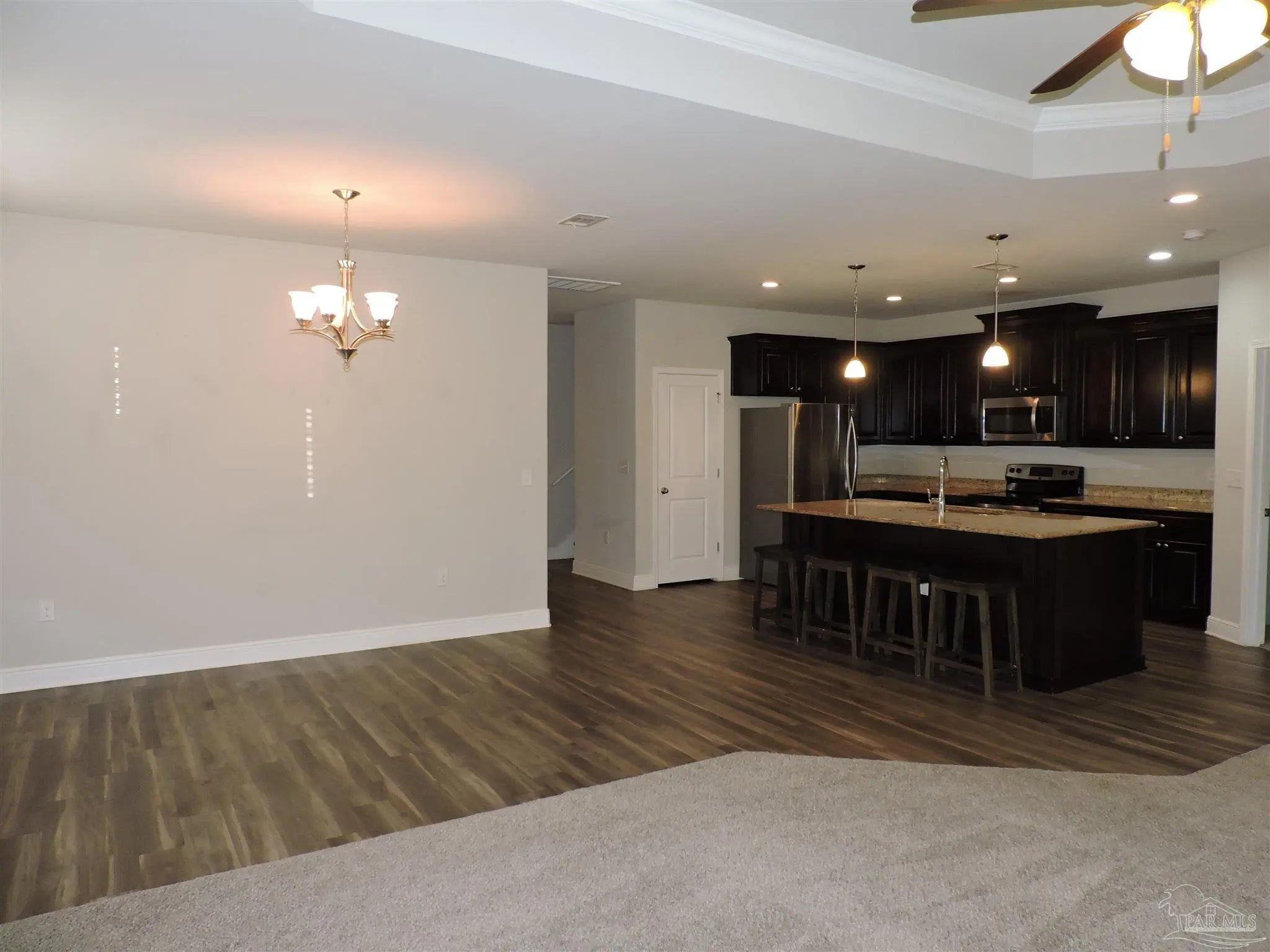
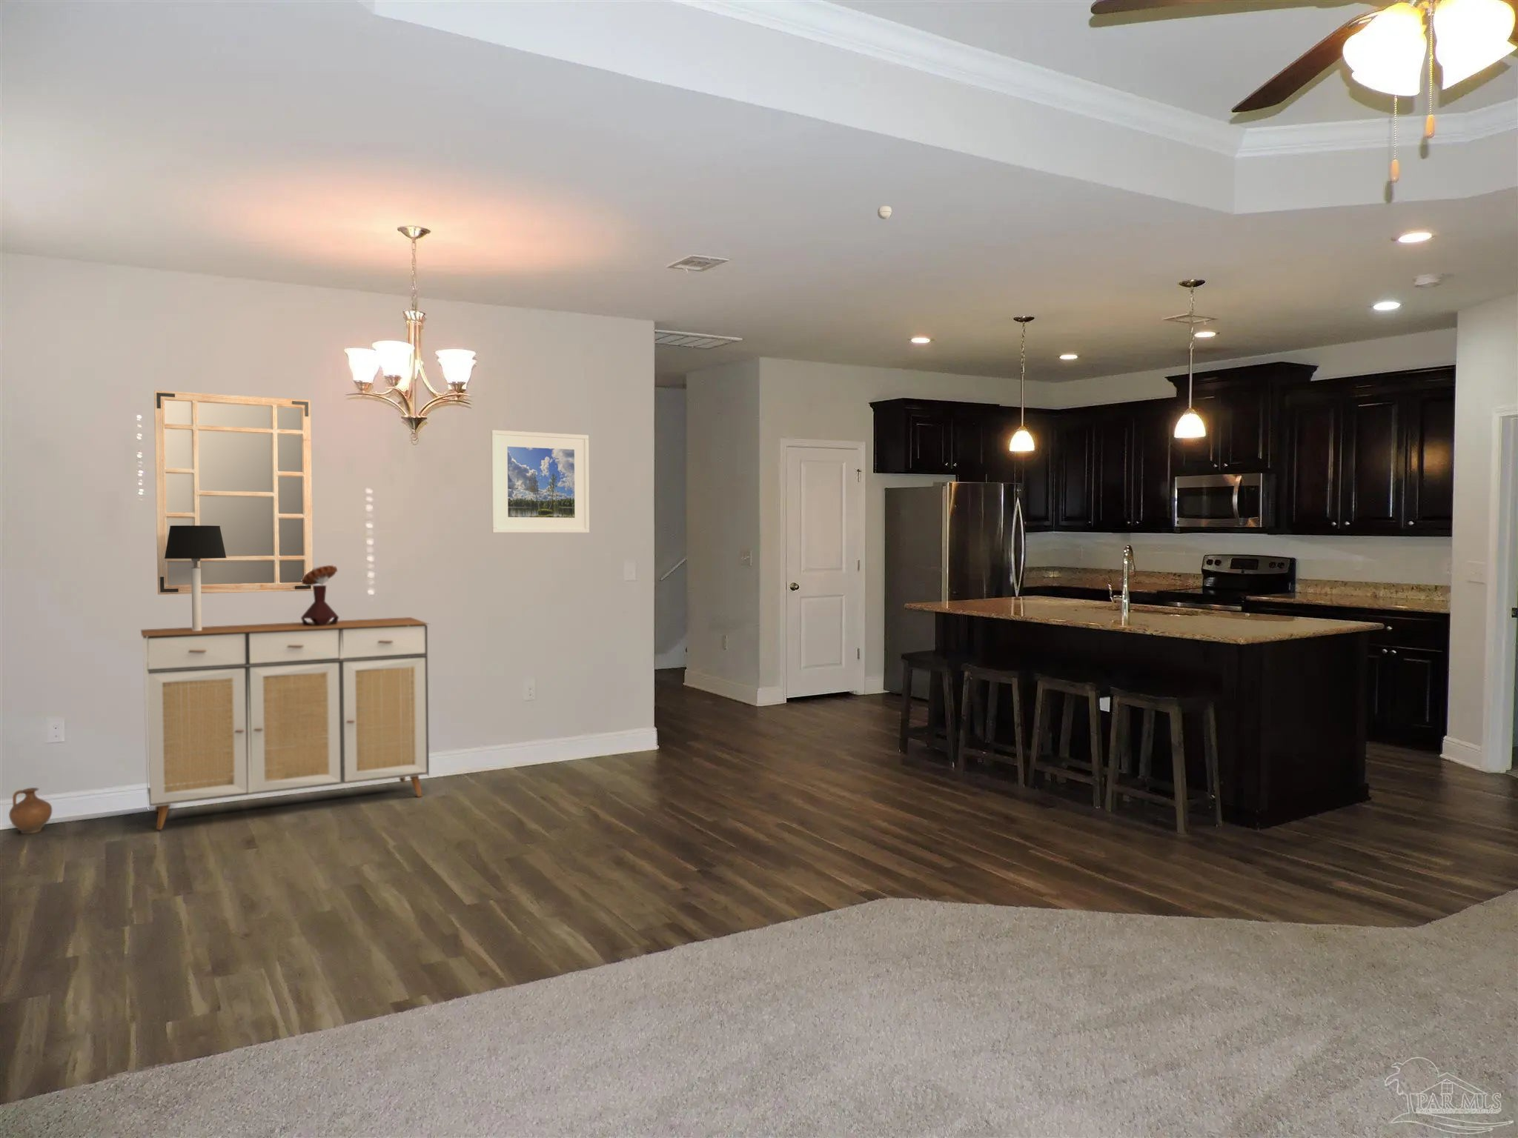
+ smoke detector [877,206,893,220]
+ sideboard [140,617,430,831]
+ mushroom [300,564,339,626]
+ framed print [491,429,590,533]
+ mirror [153,390,313,595]
+ ceramic jug [8,787,53,834]
+ table lamp [165,525,227,630]
